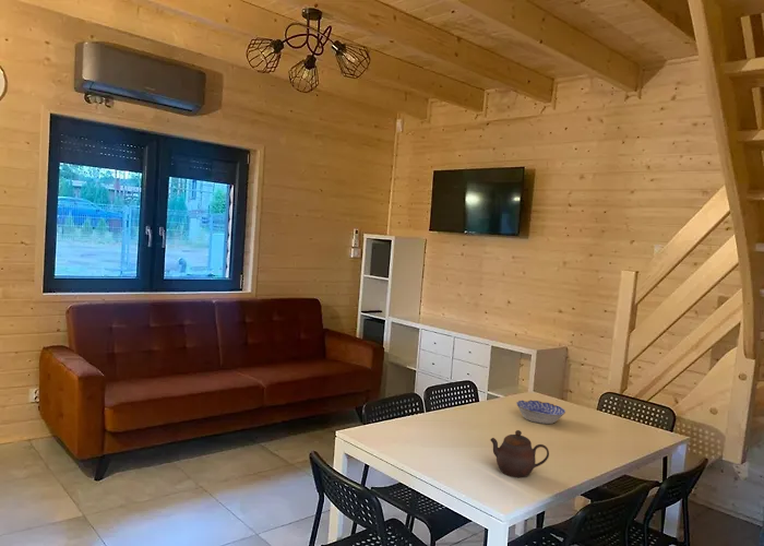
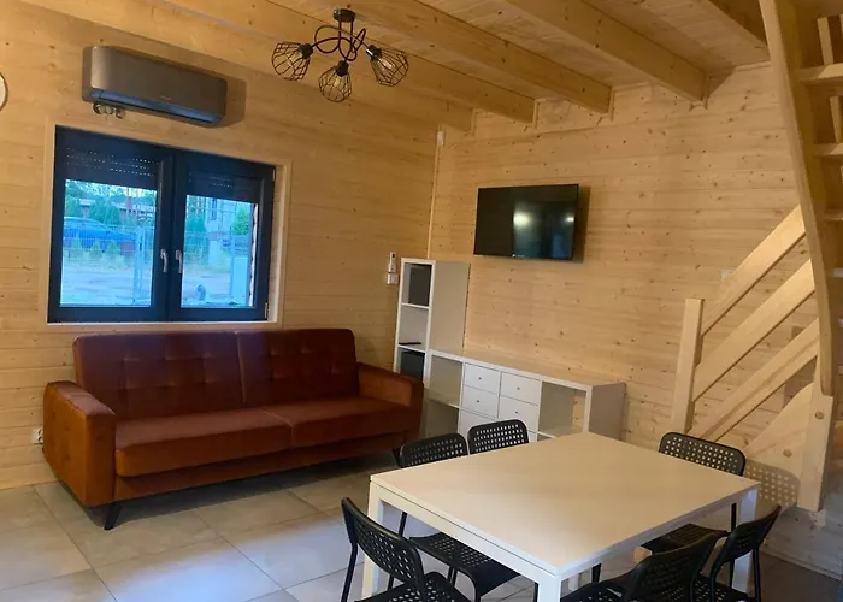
- bowl [515,399,566,425]
- teapot [489,429,550,478]
